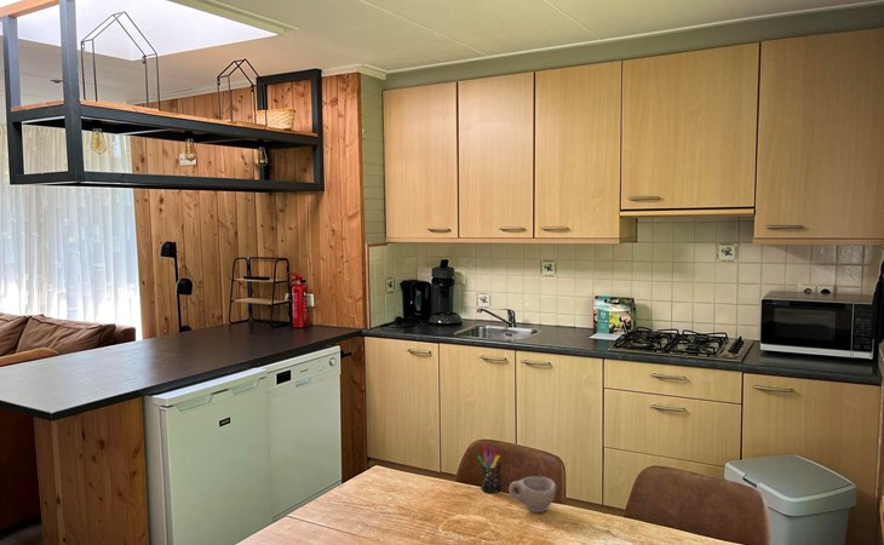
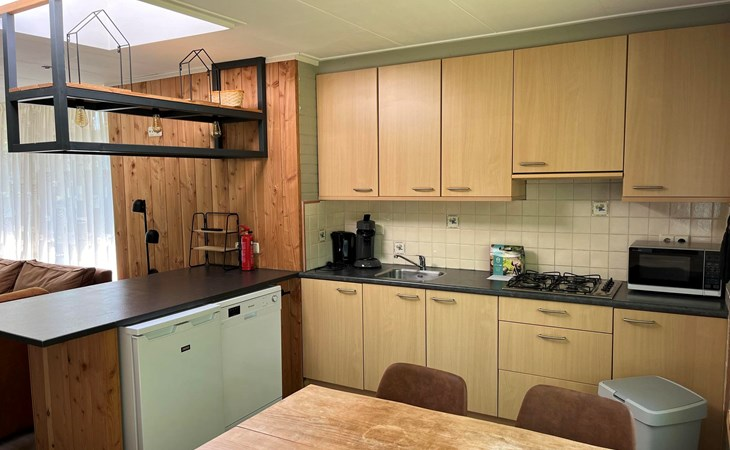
- pen holder [477,443,503,494]
- cup [507,476,557,514]
